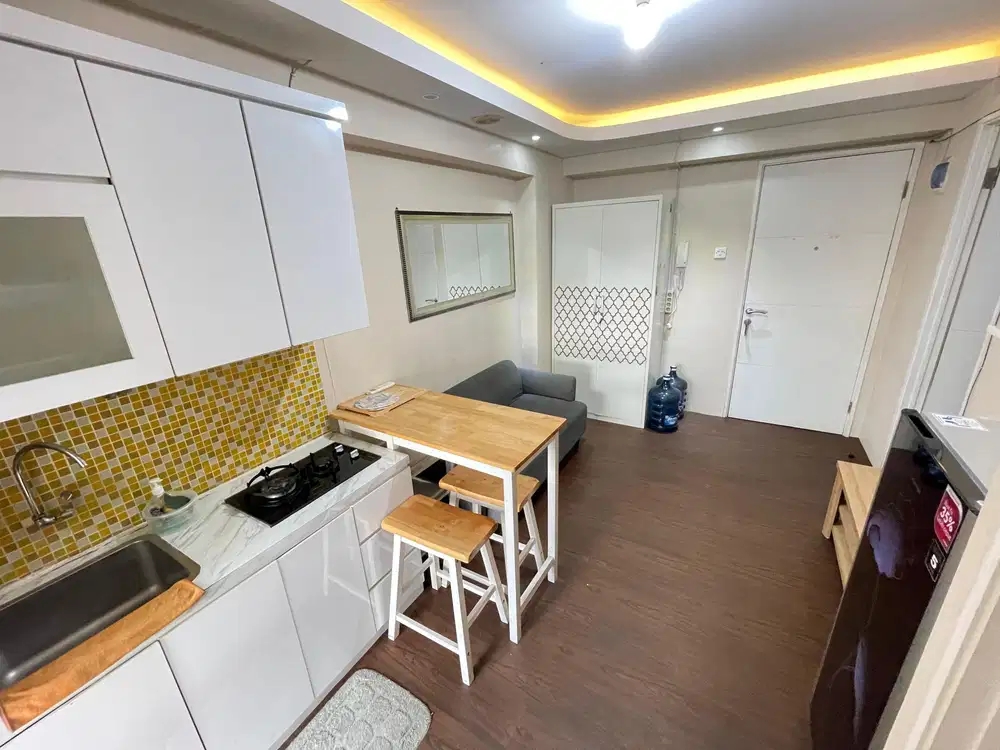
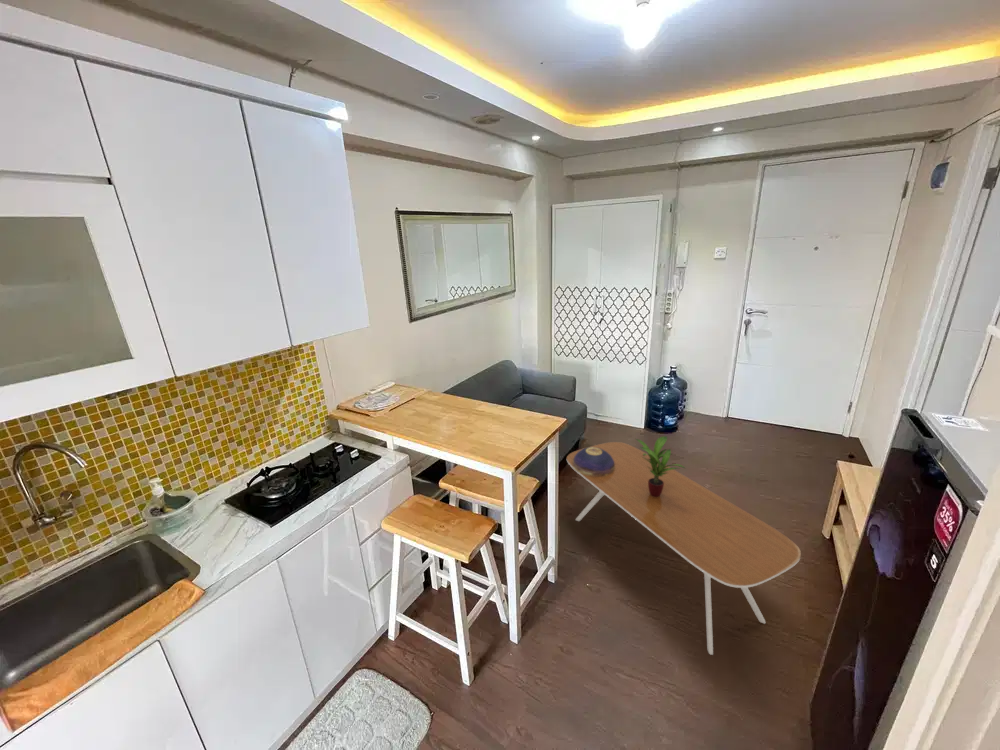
+ decorative bowl [572,446,615,477]
+ potted plant [635,435,687,497]
+ coffee table [566,441,802,656]
